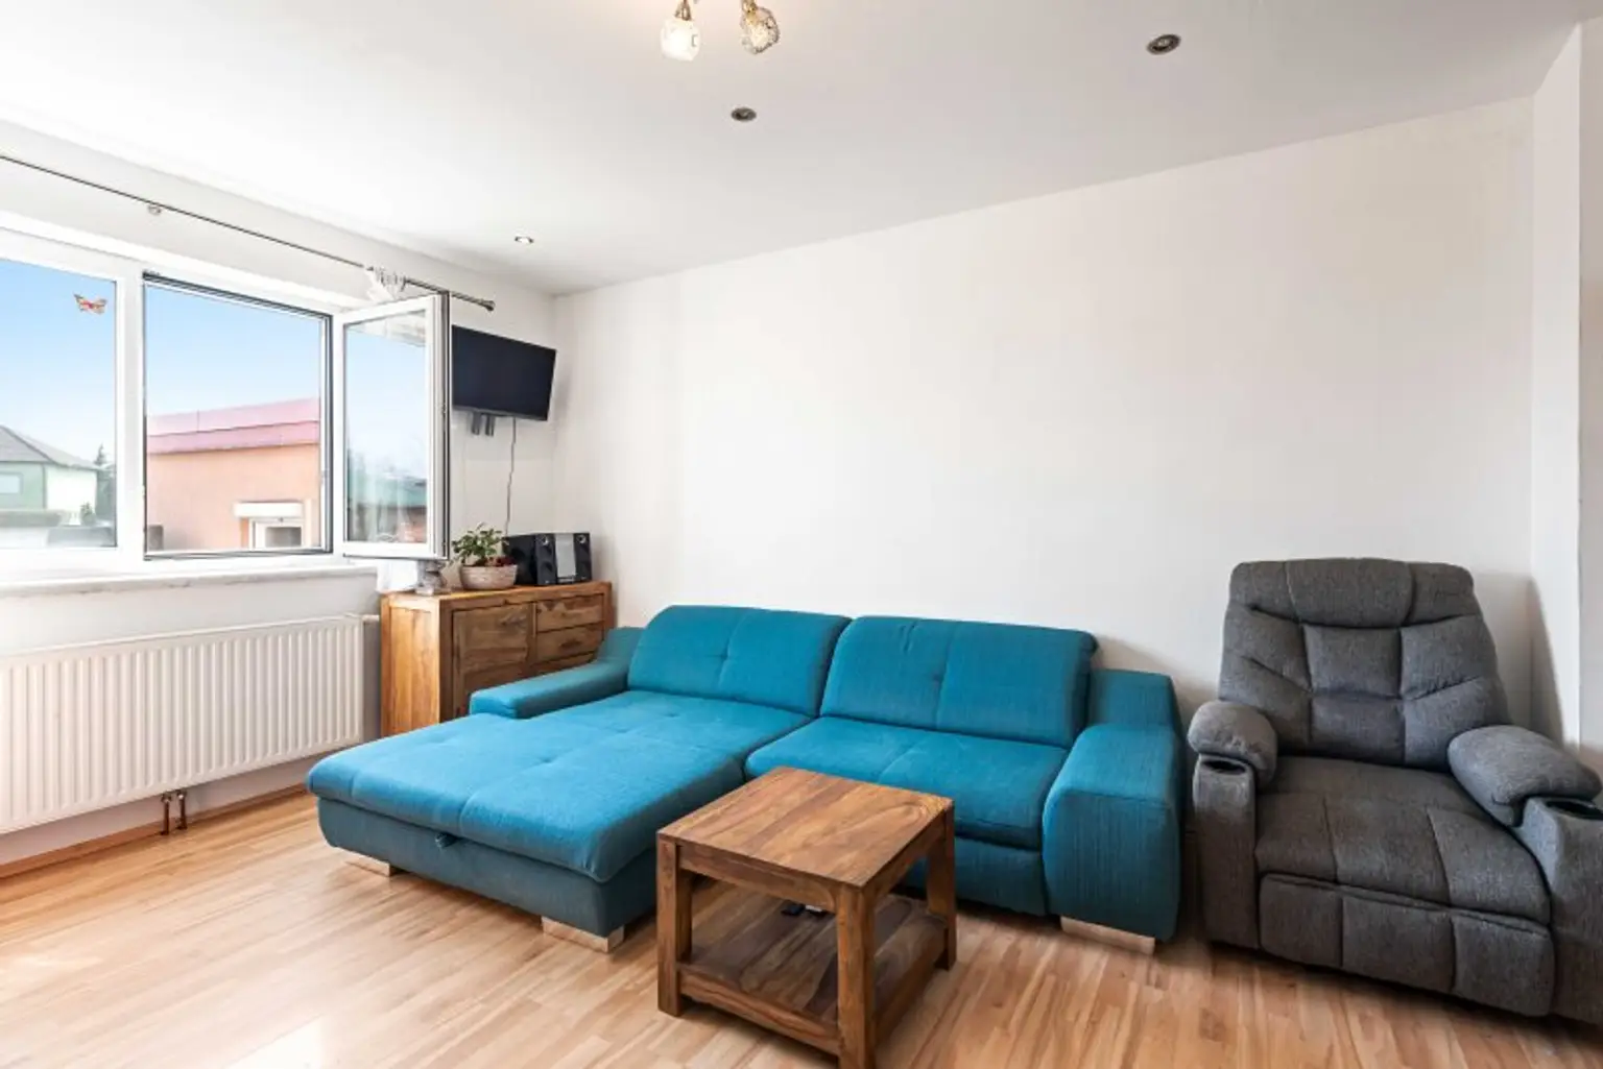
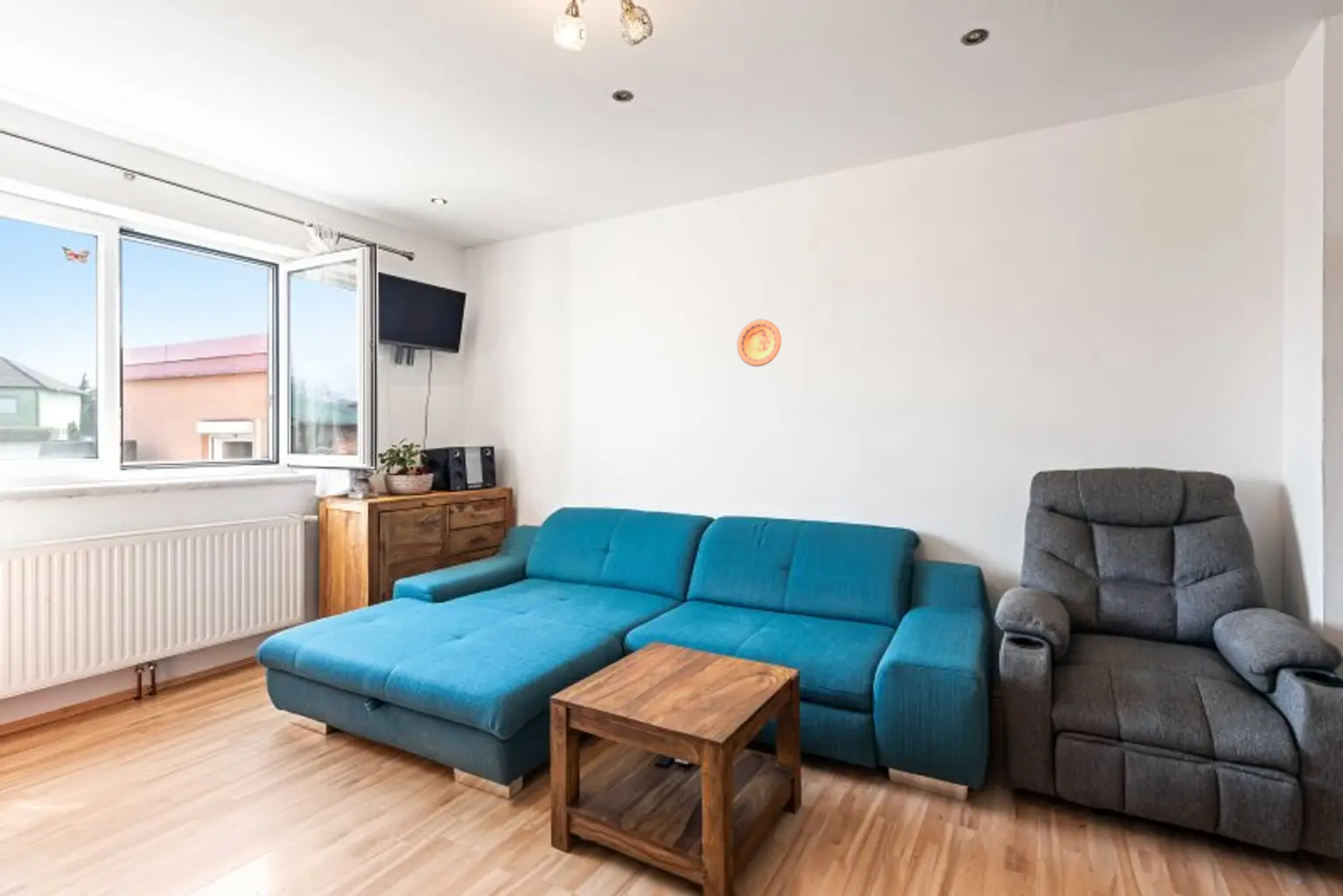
+ decorative plate [736,318,783,367]
